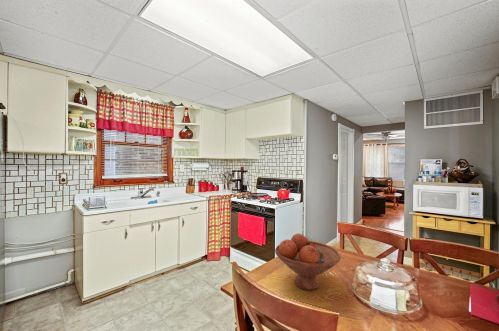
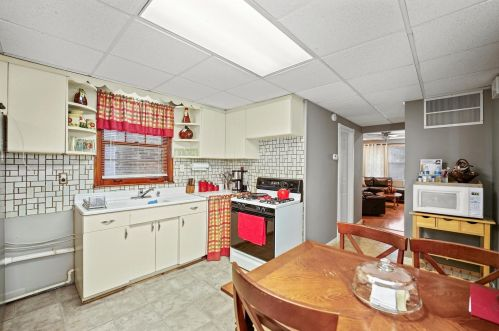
- fruit bowl [274,232,342,291]
